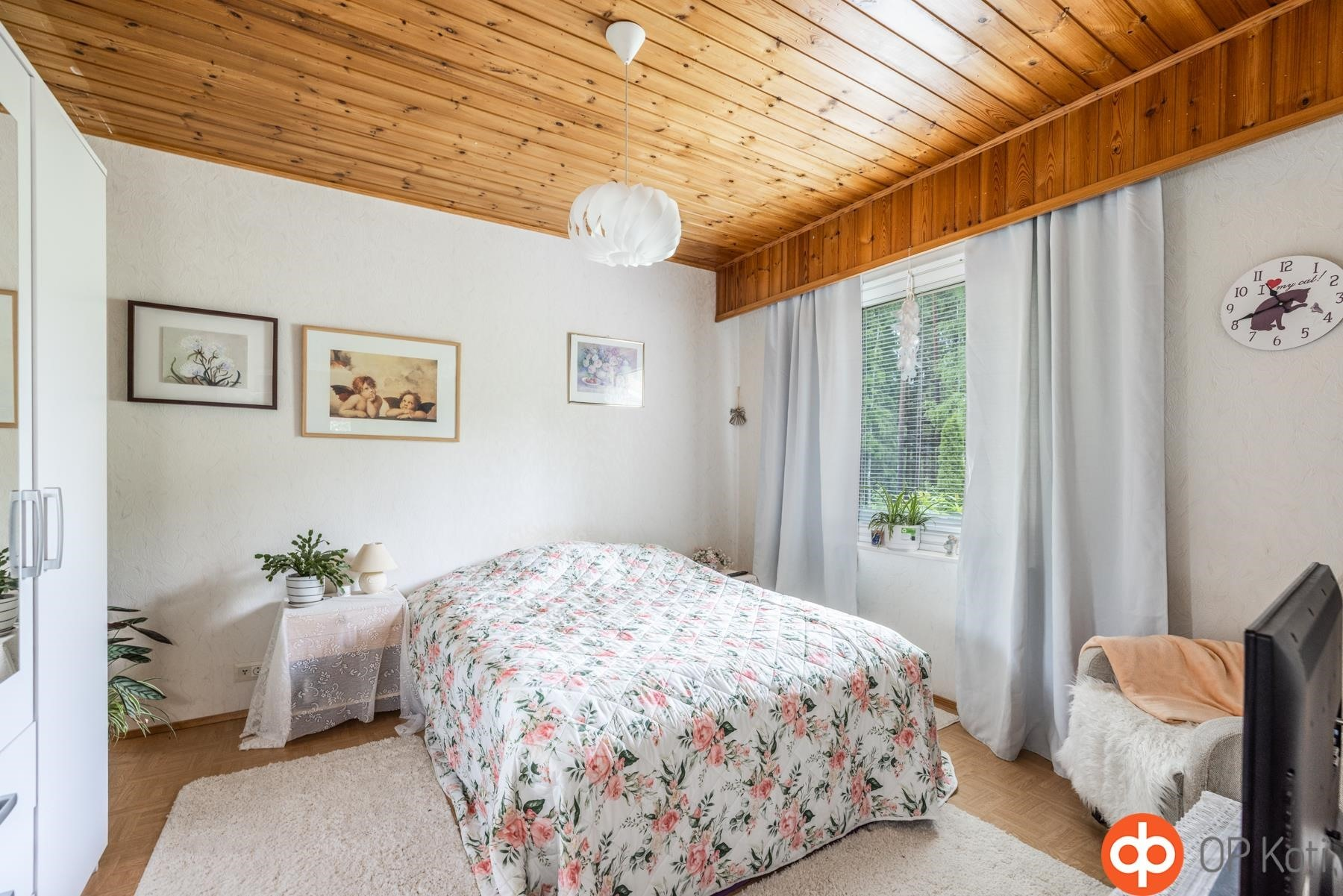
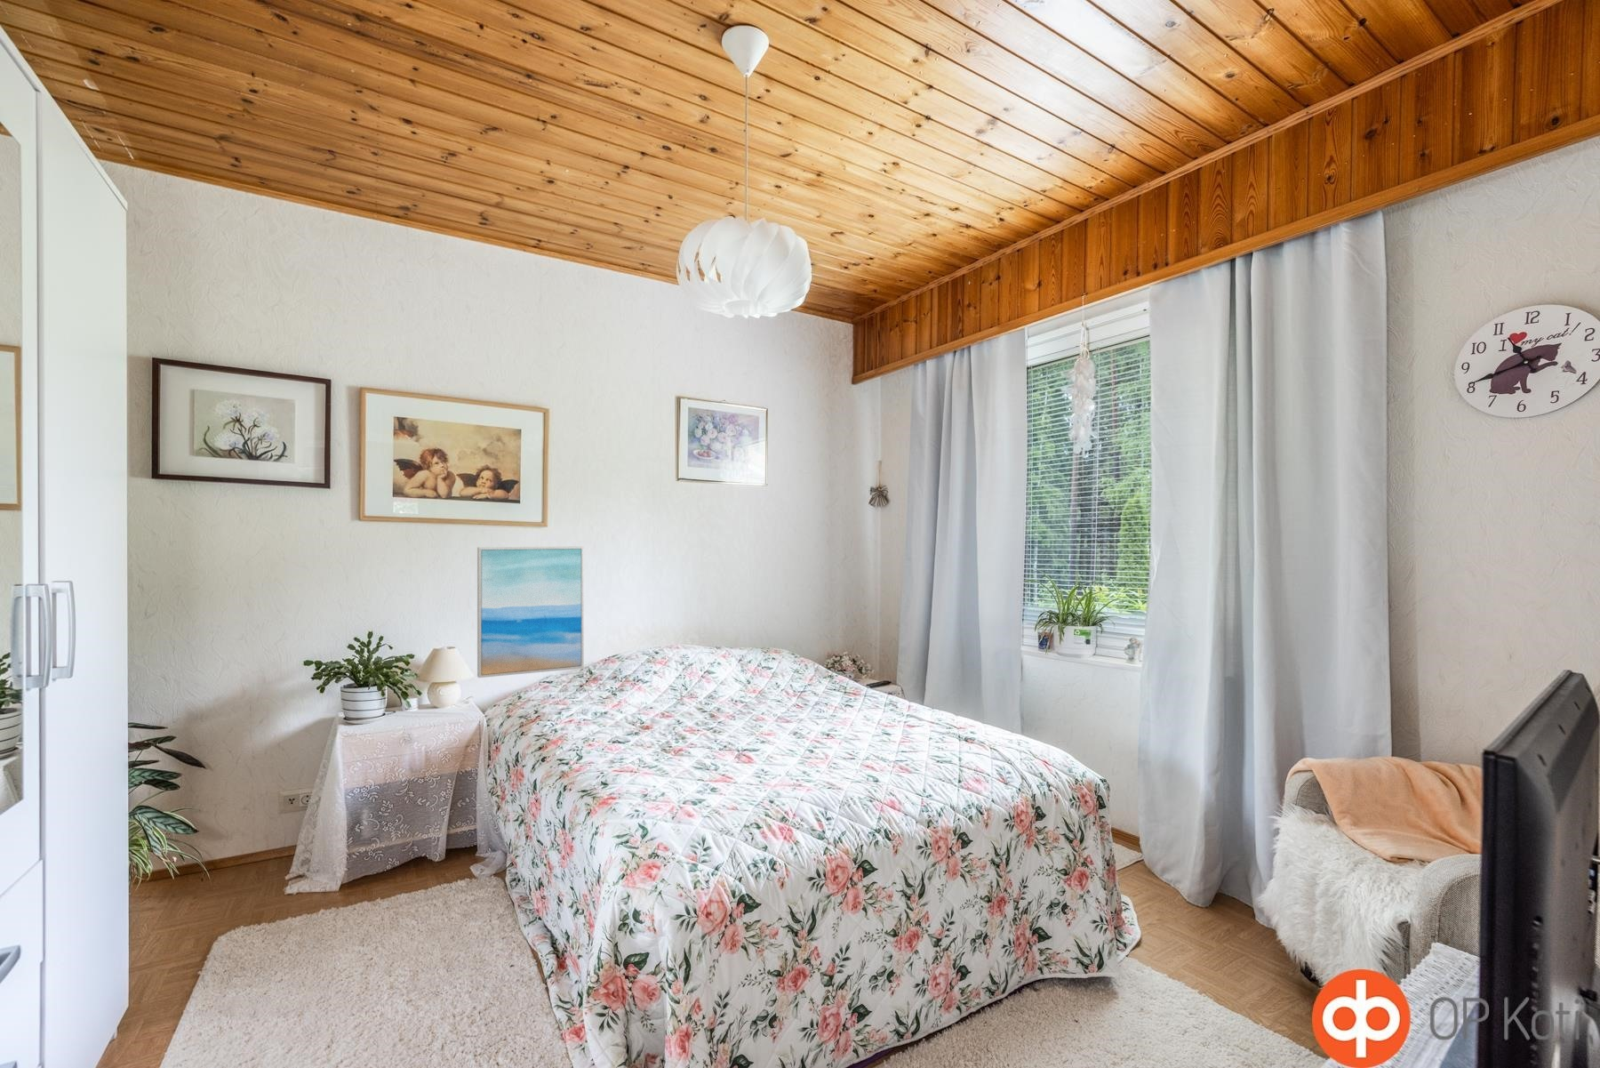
+ wall art [477,546,585,678]
